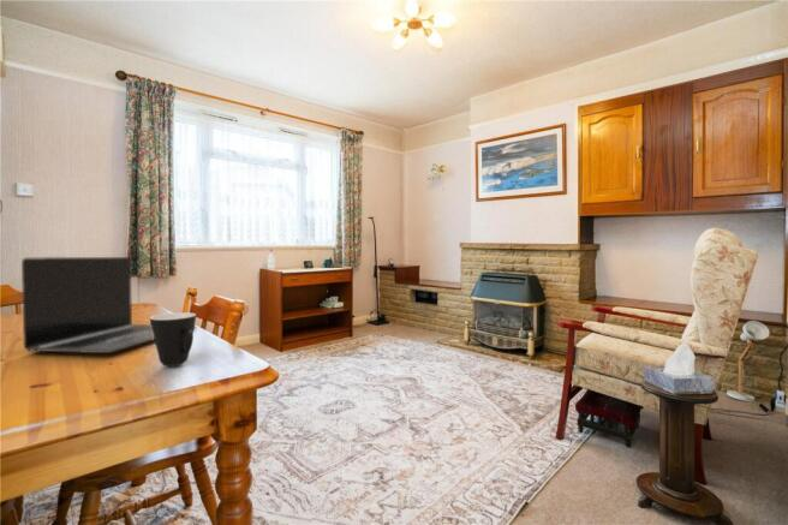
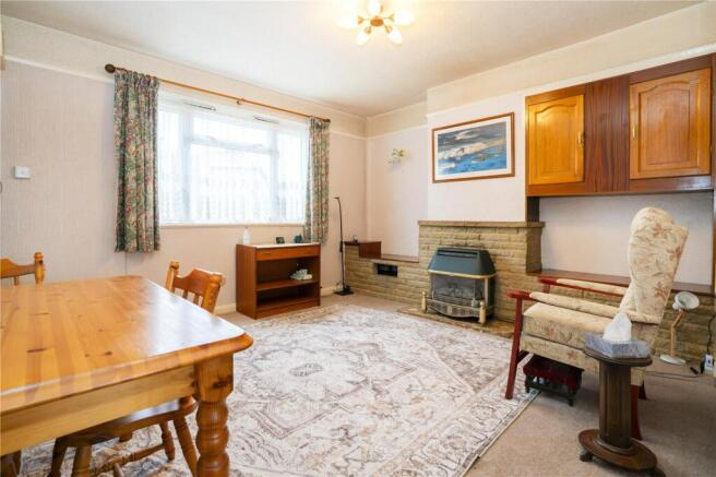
- laptop [20,256,197,354]
- mug [149,311,197,368]
